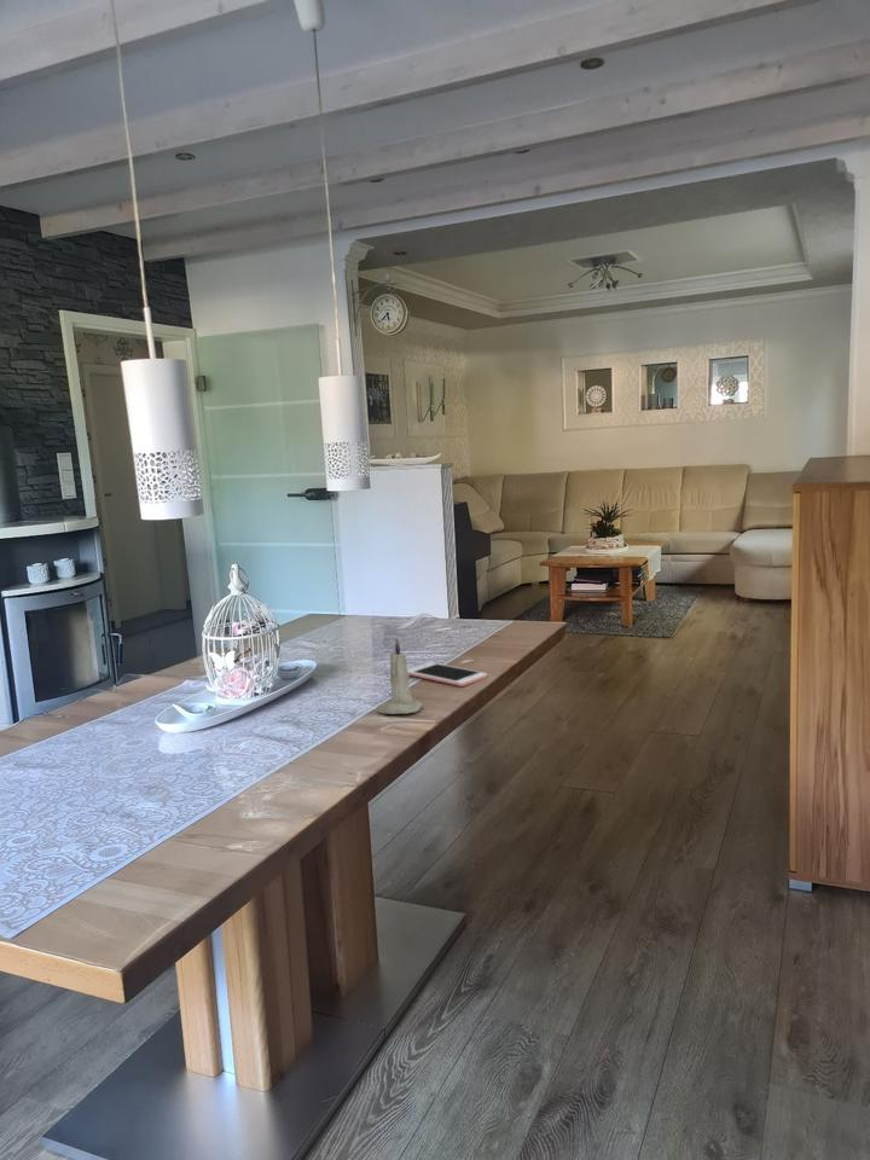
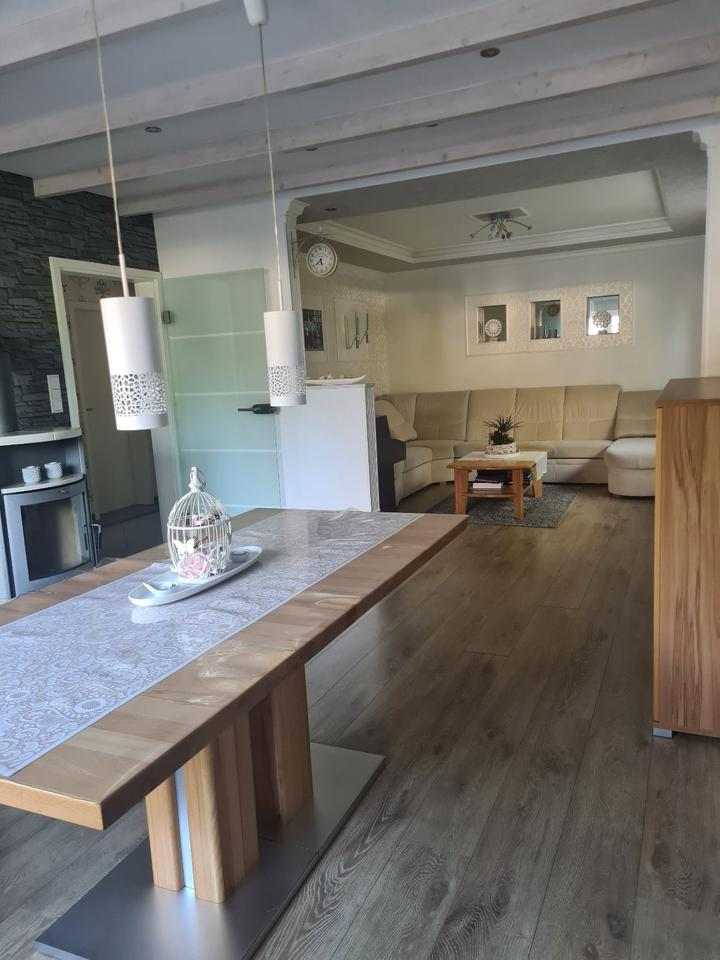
- cell phone [407,661,488,688]
- candle [376,637,423,715]
